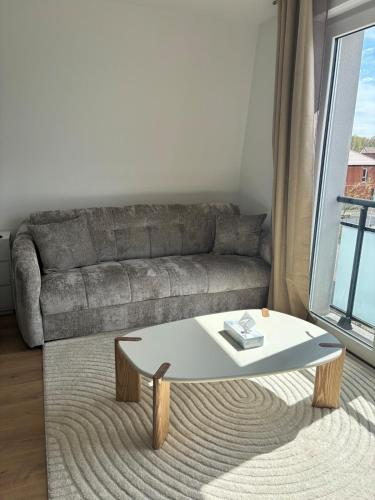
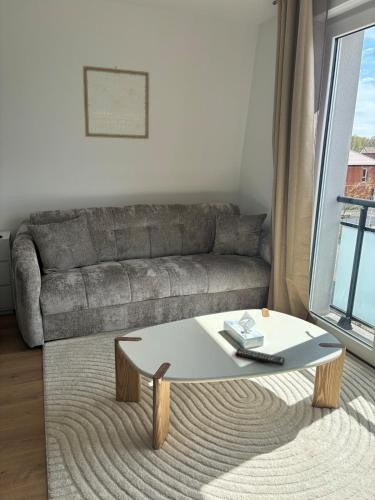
+ remote control [234,347,286,367]
+ wall art [82,65,150,140]
